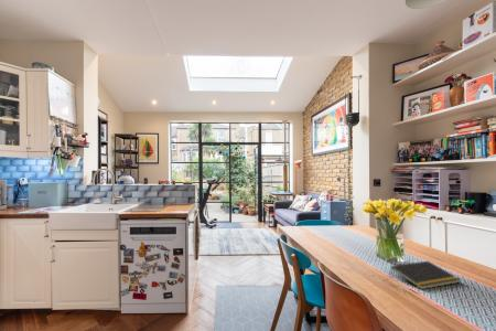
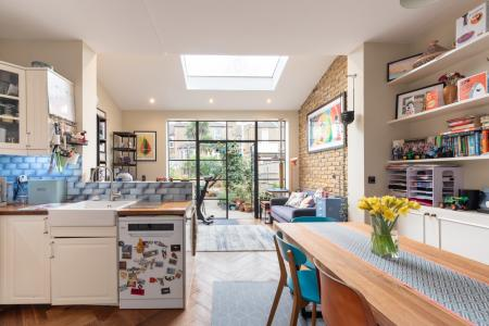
- notepad [389,260,462,290]
